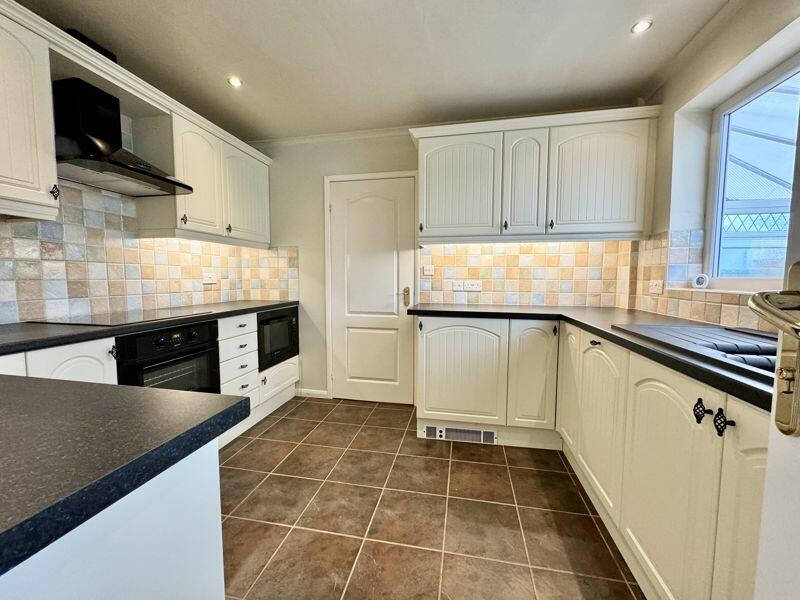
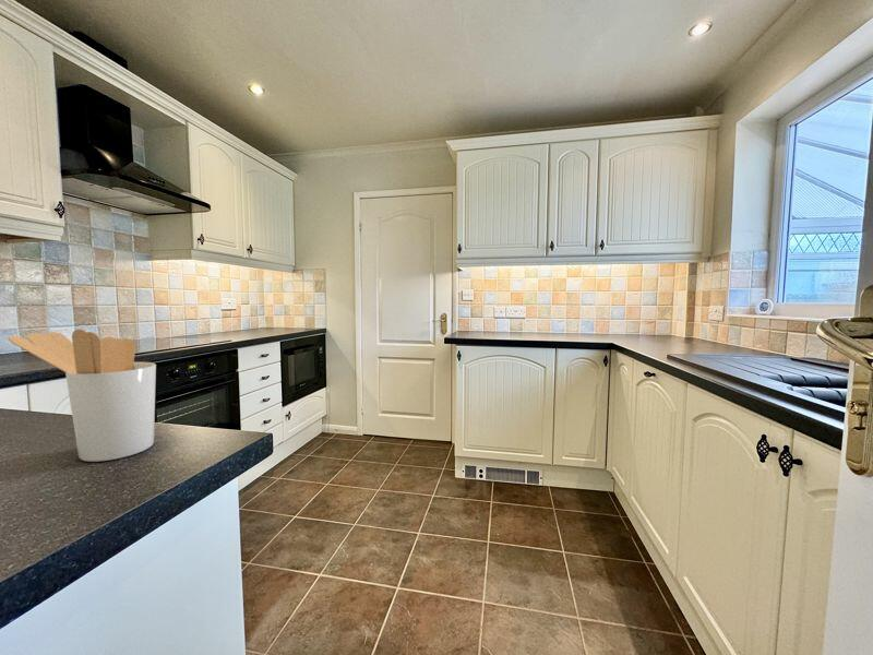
+ utensil holder [8,327,157,463]
